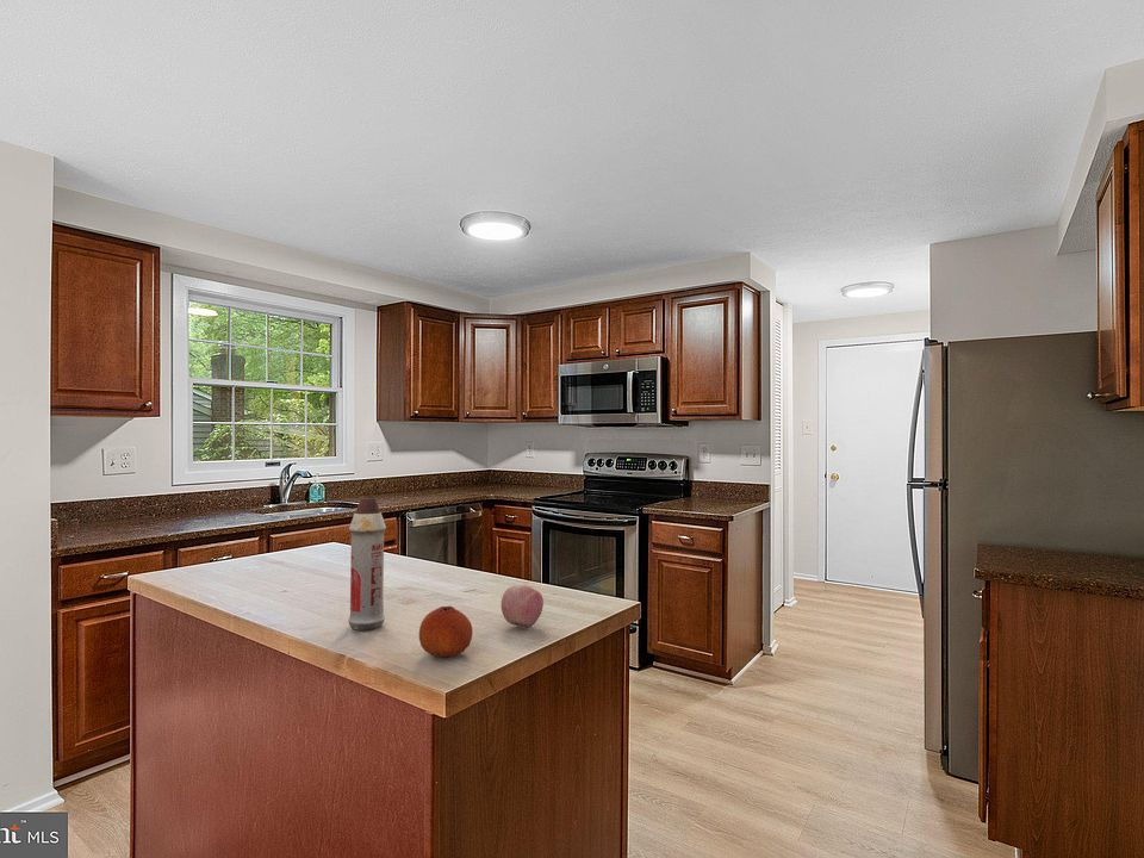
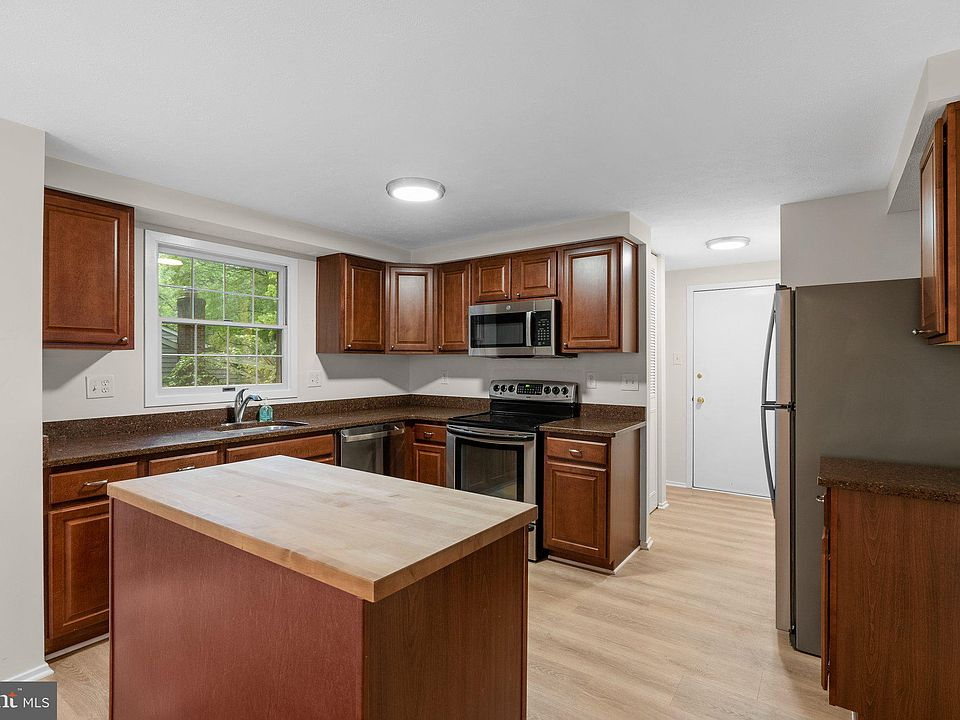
- fruit [418,605,473,658]
- spray bottle [347,495,387,632]
- apple [499,585,545,628]
